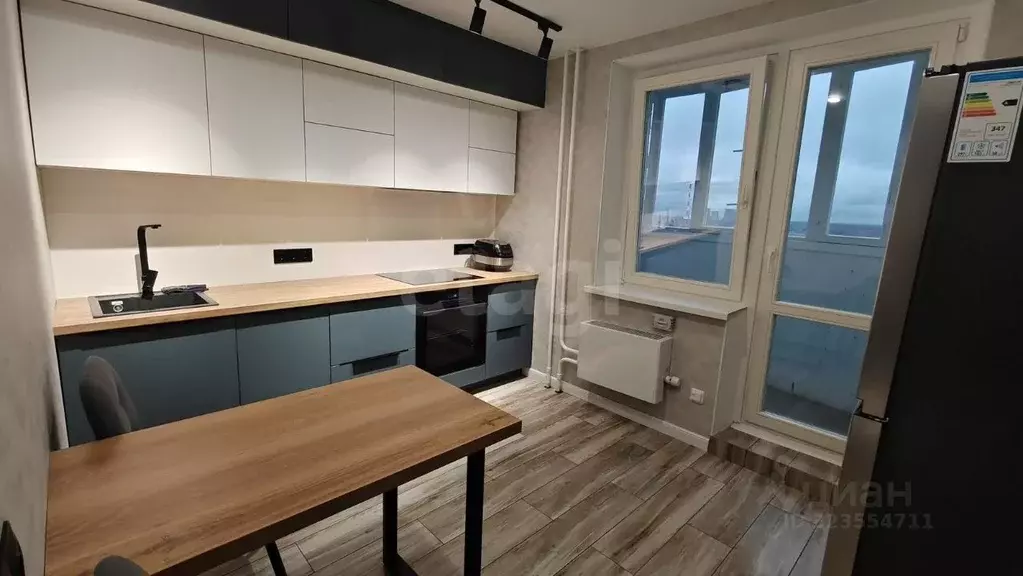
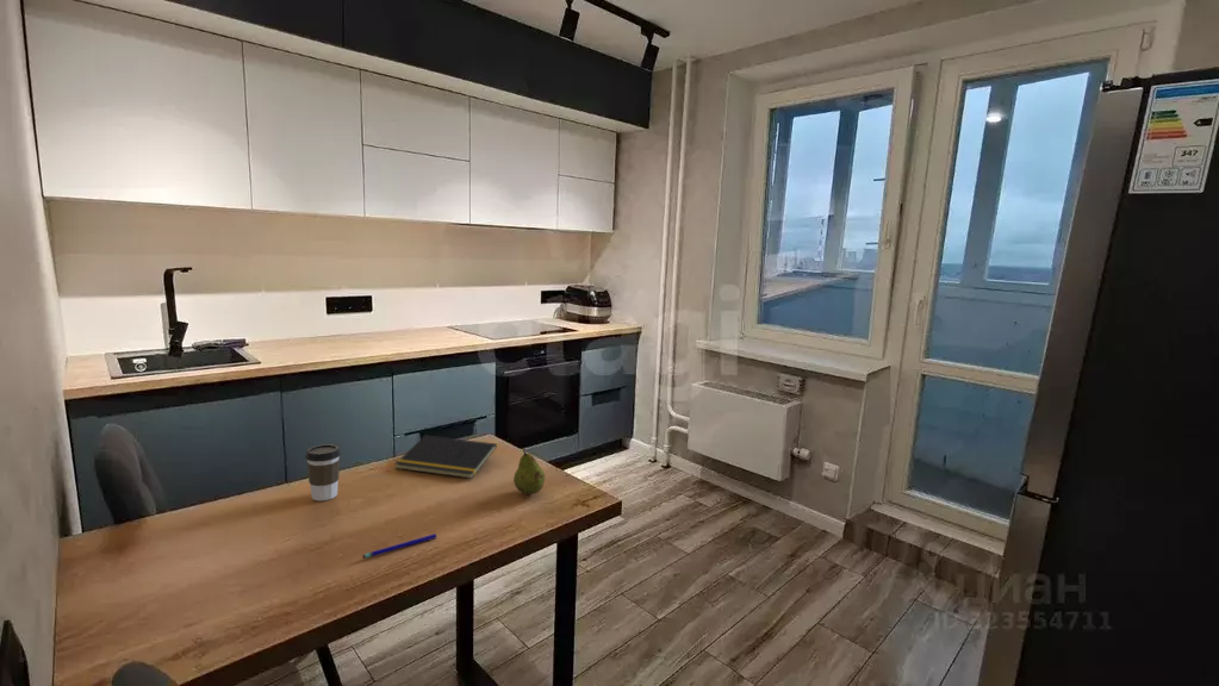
+ coffee cup [304,443,342,501]
+ fruit [512,448,546,495]
+ notepad [393,435,498,480]
+ pen [361,532,437,560]
